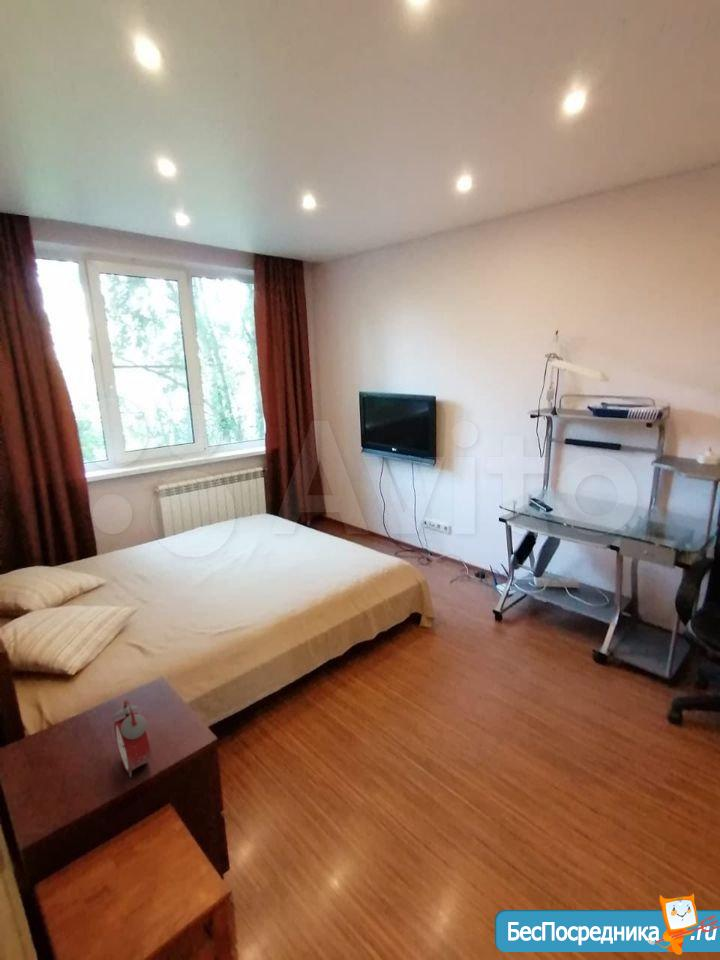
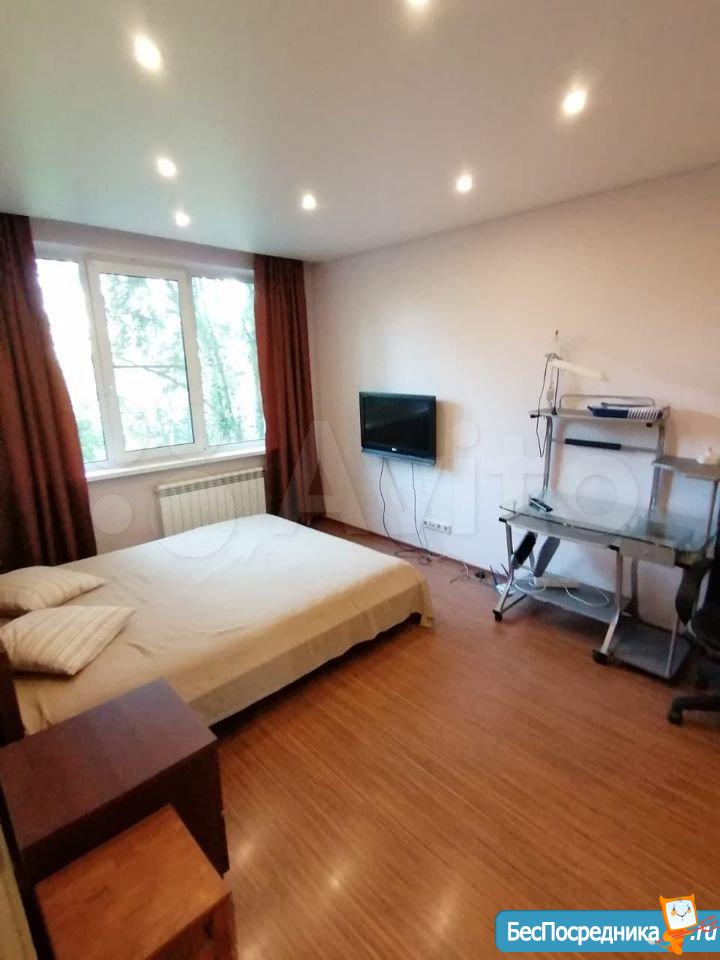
- alarm clock [113,699,152,778]
